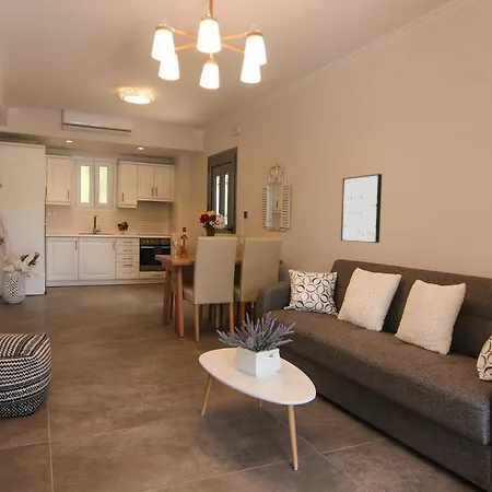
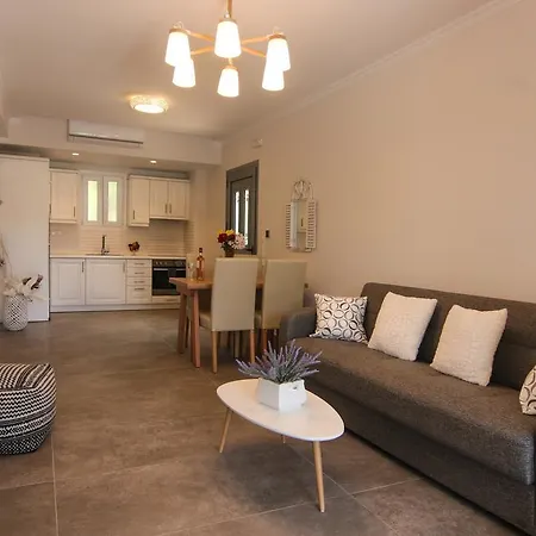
- wall art [340,173,383,244]
